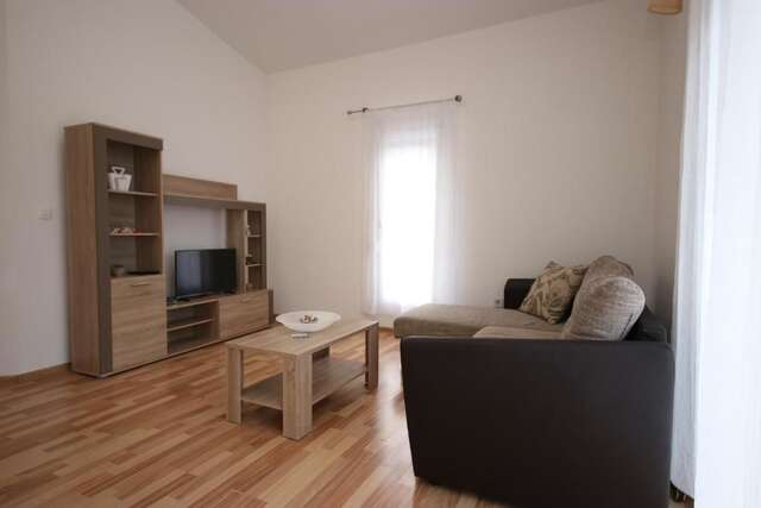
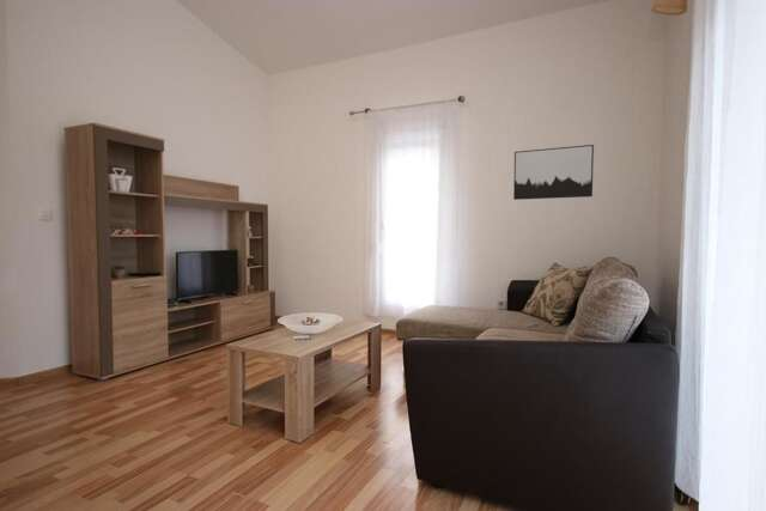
+ wall art [512,144,595,201]
